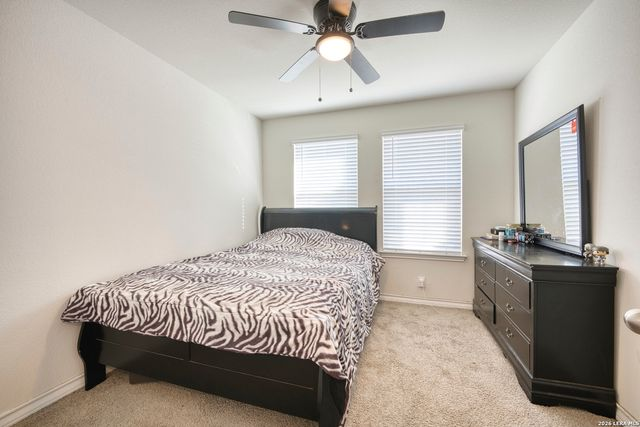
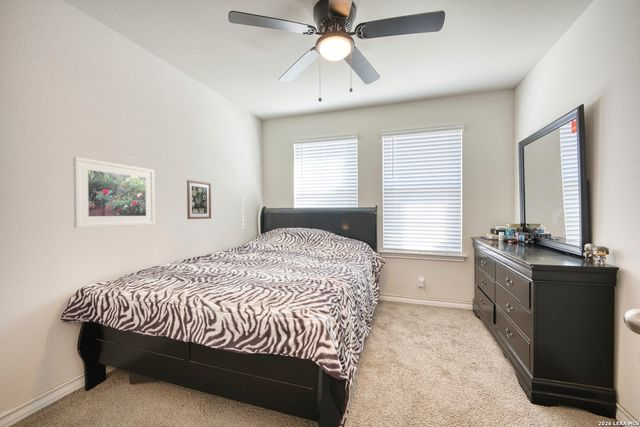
+ wall art [186,179,212,220]
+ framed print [72,156,156,229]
